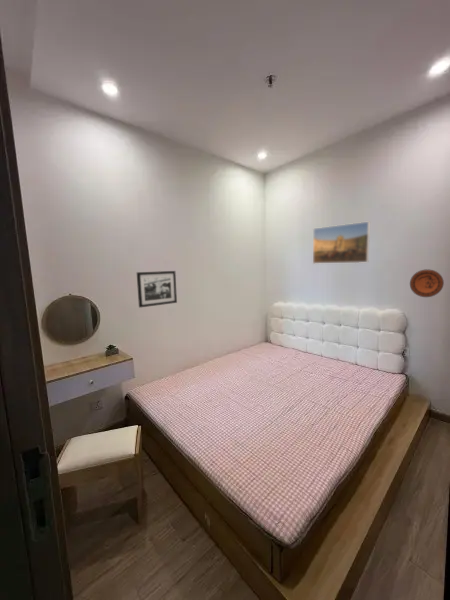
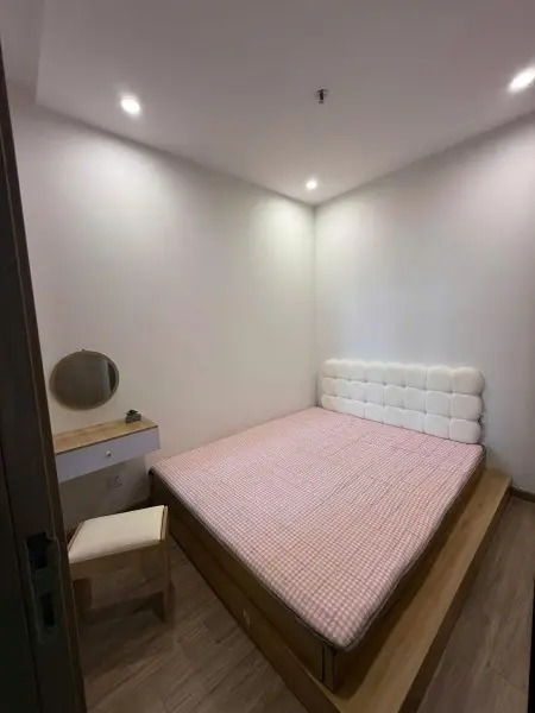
- picture frame [136,270,178,309]
- decorative plate [409,268,445,298]
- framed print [312,221,371,265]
